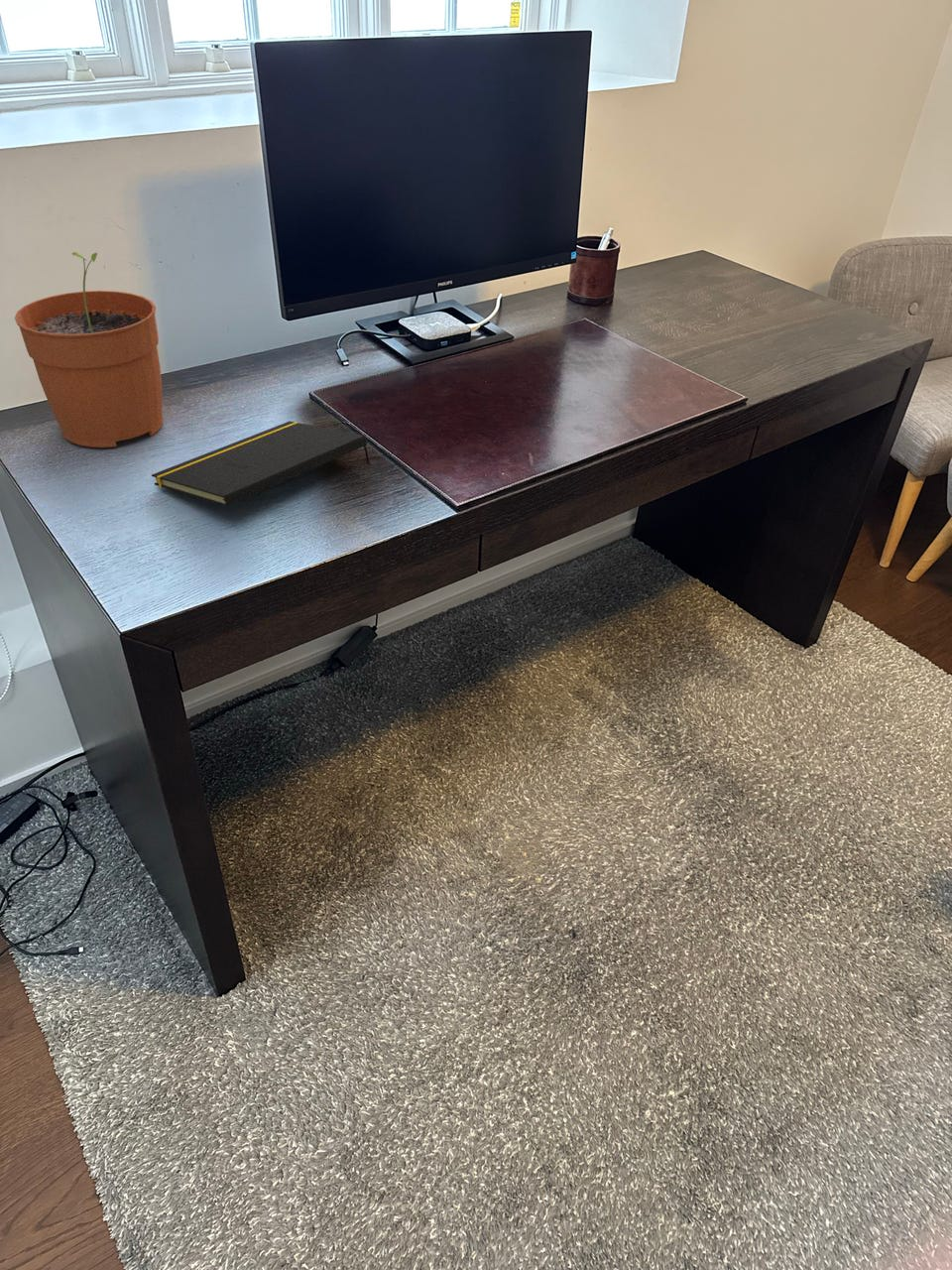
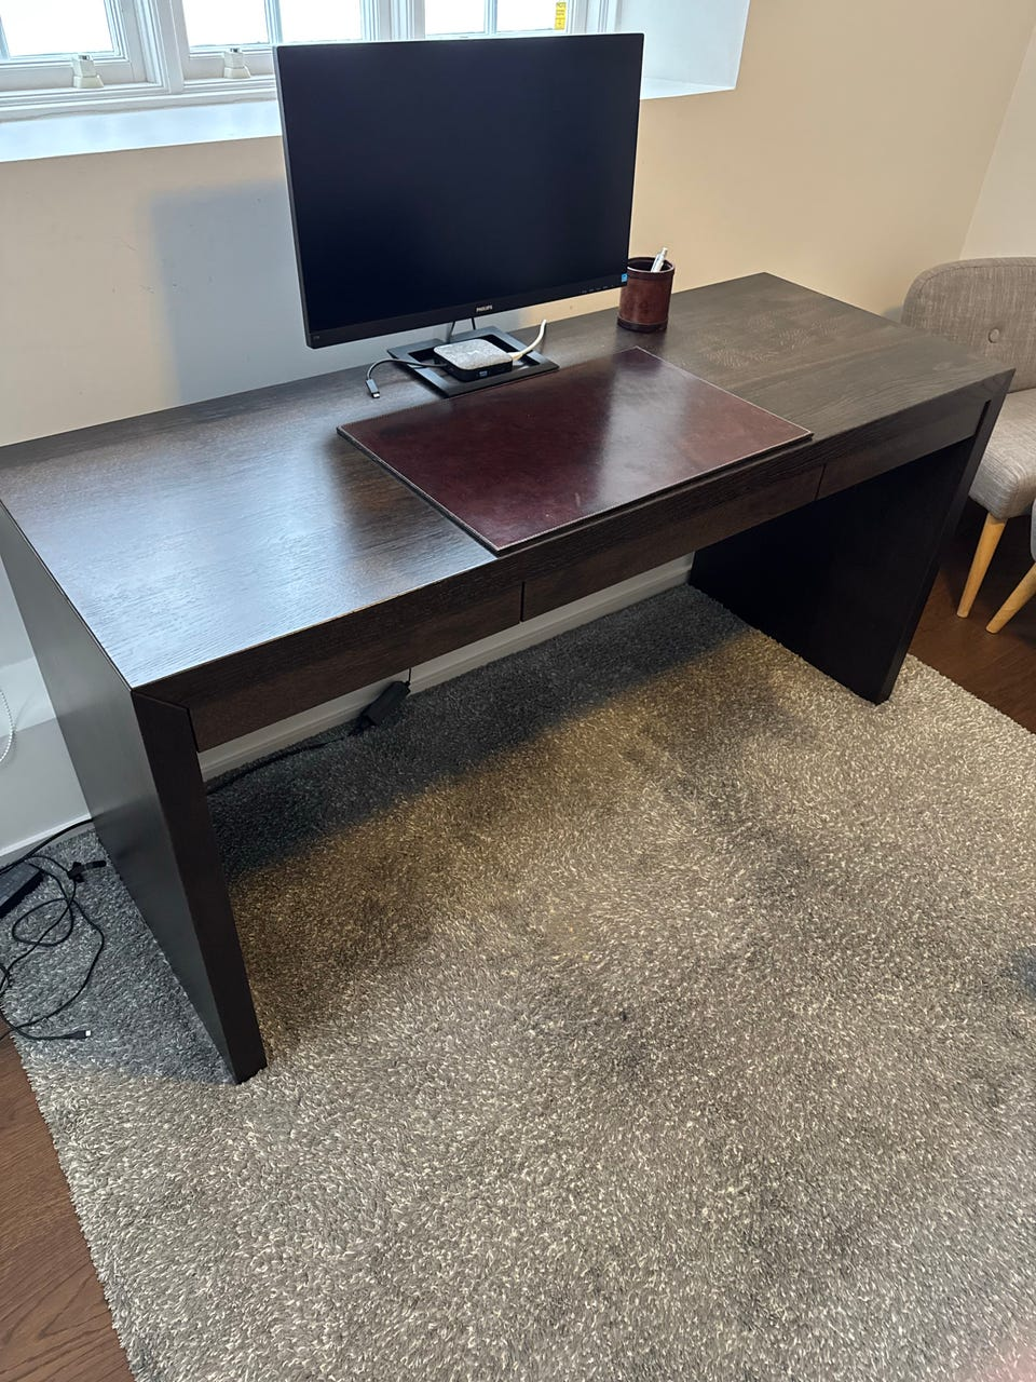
- plant pot [14,251,164,448]
- notepad [151,421,371,508]
